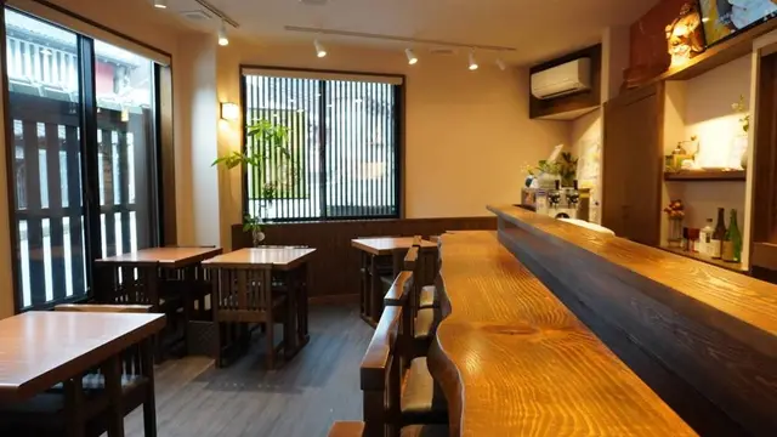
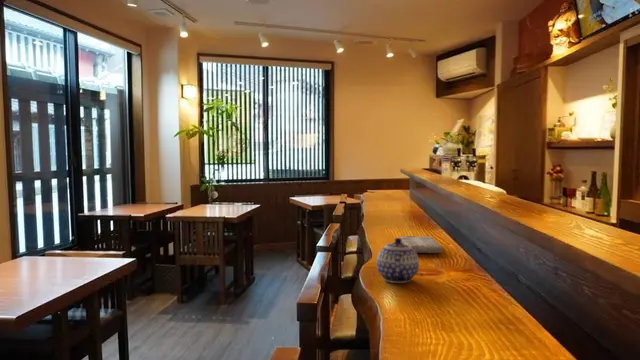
+ teapot [376,237,420,284]
+ washcloth [399,235,443,254]
